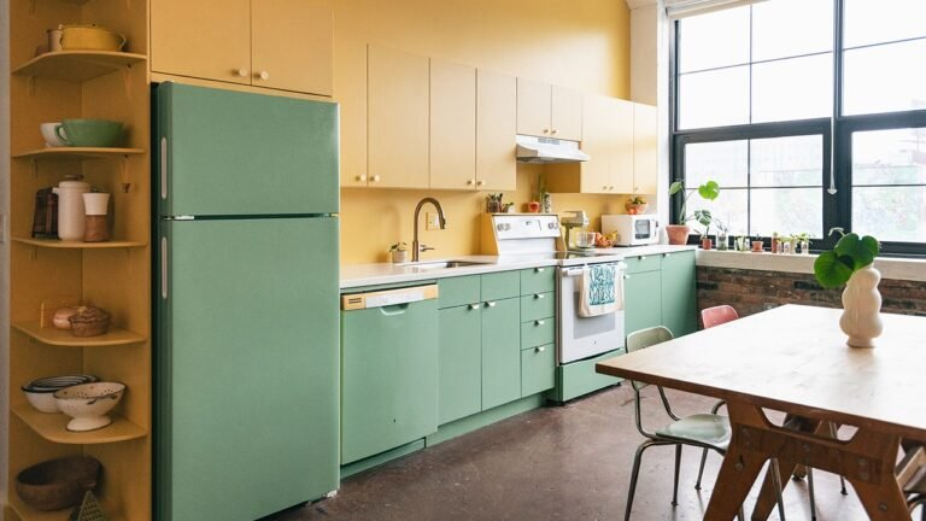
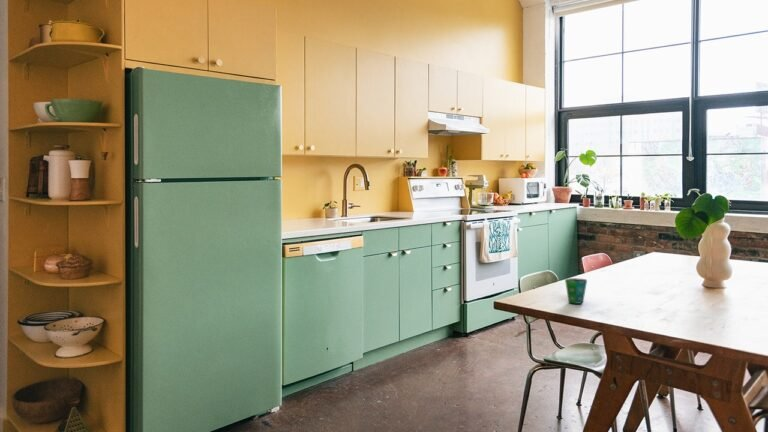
+ cup [564,277,588,305]
